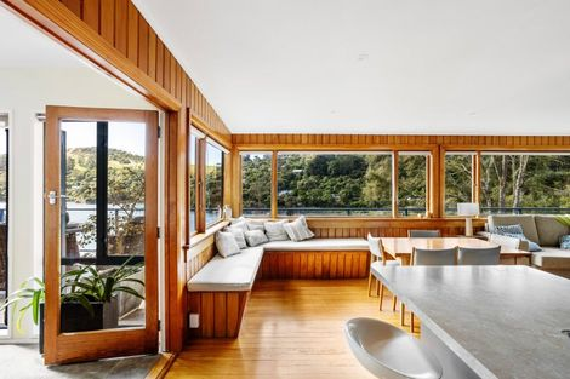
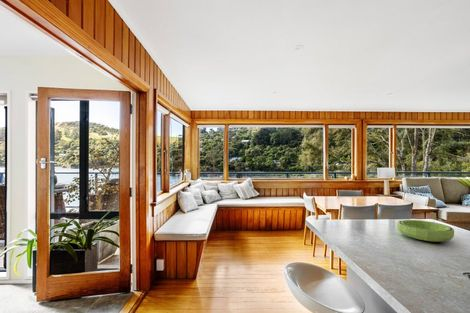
+ bowl [396,219,455,243]
